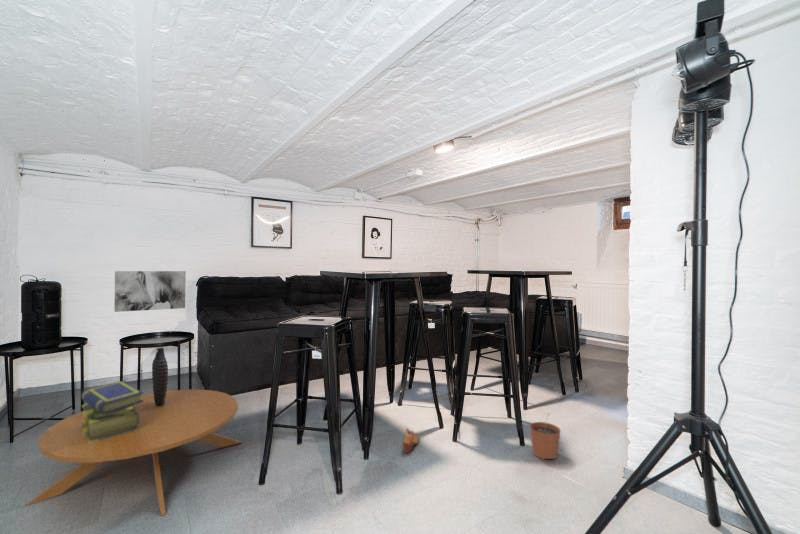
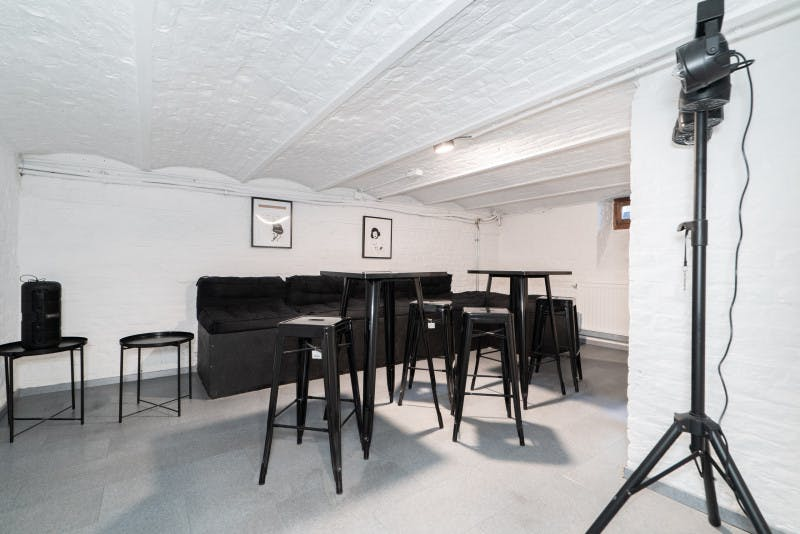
- decorative vase [151,347,169,406]
- plant pot [529,413,562,461]
- shoe [402,427,420,454]
- wall art [113,270,187,313]
- stack of books [80,380,144,443]
- coffee table [24,388,243,517]
